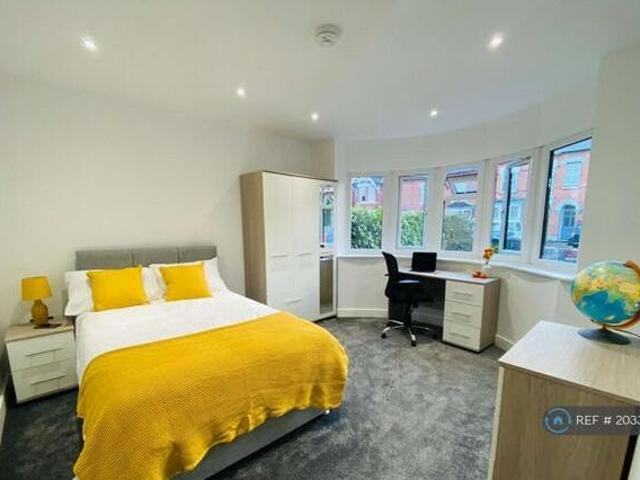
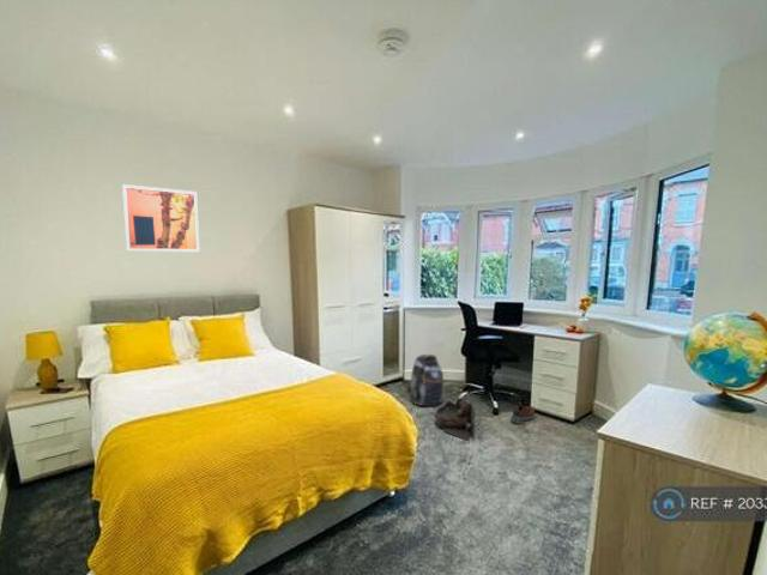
+ wall art [121,183,200,253]
+ backpack [406,353,445,407]
+ shoe [509,400,536,425]
+ bag [434,397,477,442]
